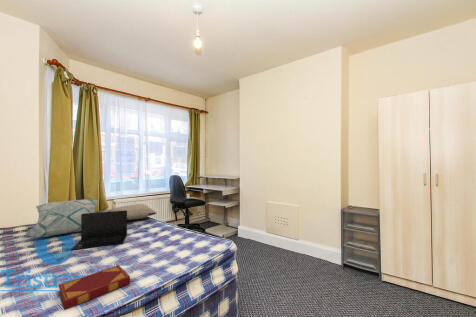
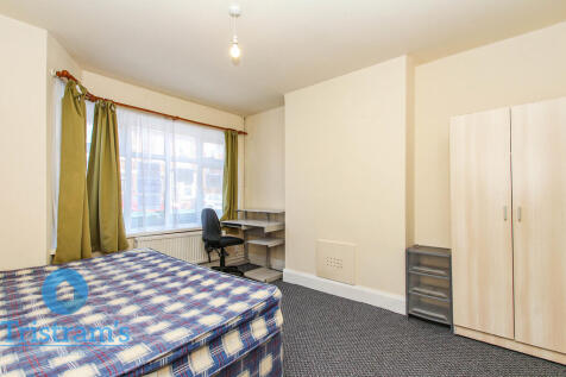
- decorative pillow [24,198,99,239]
- laptop [70,210,128,251]
- pillow [106,203,157,221]
- hardback book [57,264,131,311]
